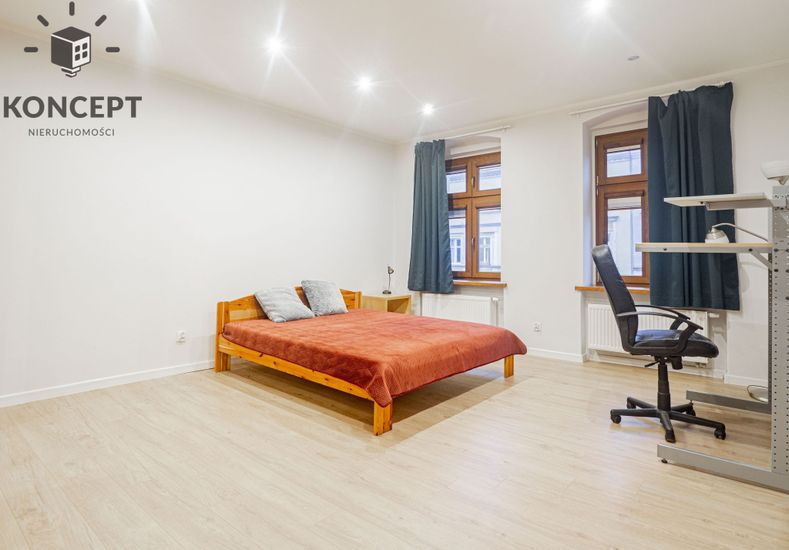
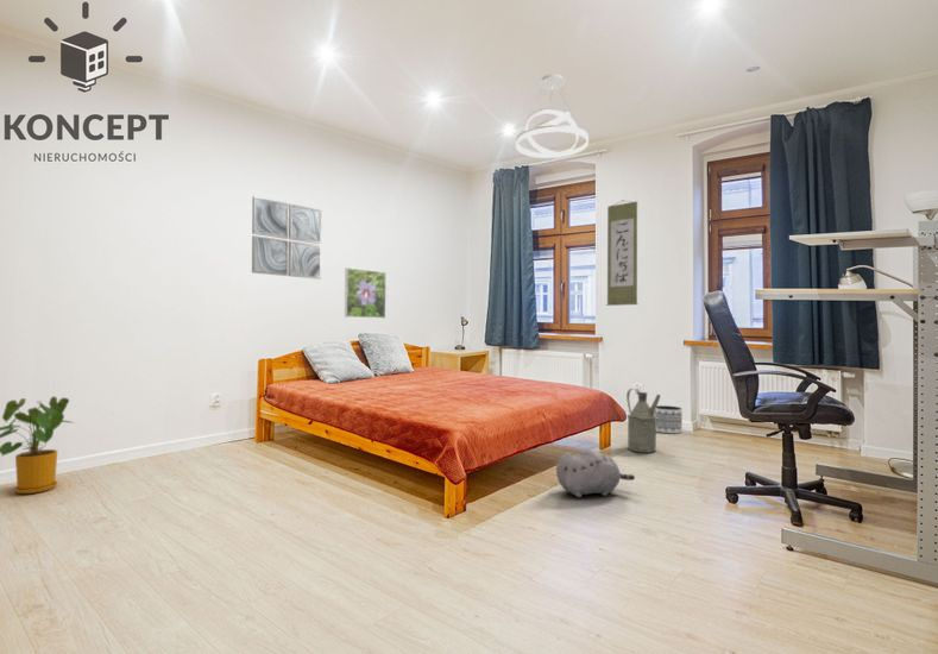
+ wall scroll [605,199,640,307]
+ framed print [344,266,388,320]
+ wall art [251,195,322,281]
+ watering can [625,388,662,454]
+ planter [654,404,684,434]
+ pendant light [515,73,590,159]
+ plush toy [555,448,636,498]
+ house plant [0,395,76,495]
